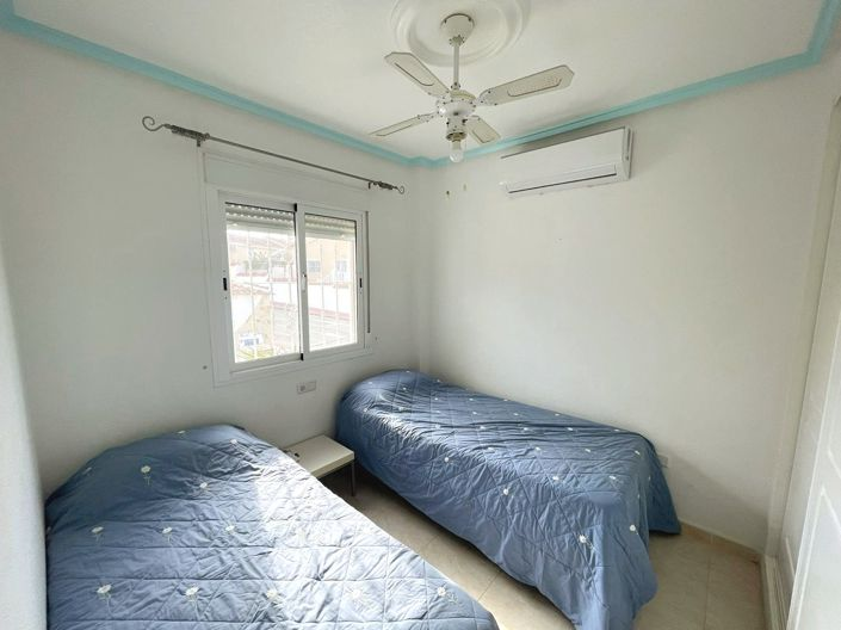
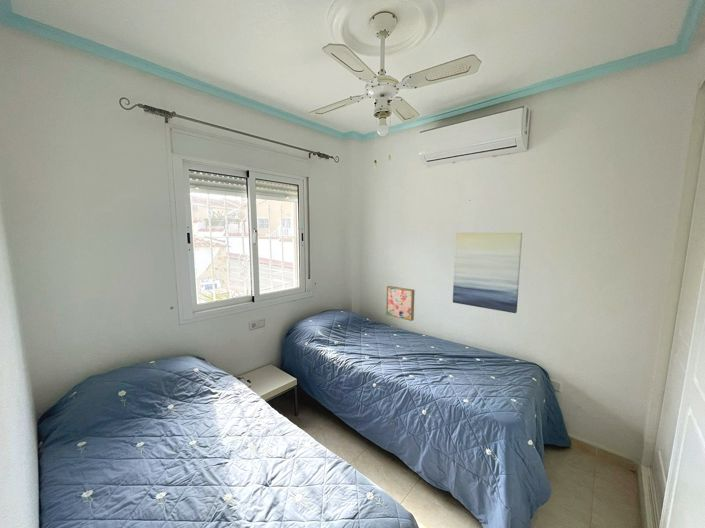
+ wall art [452,232,523,314]
+ wall art [385,285,416,322]
